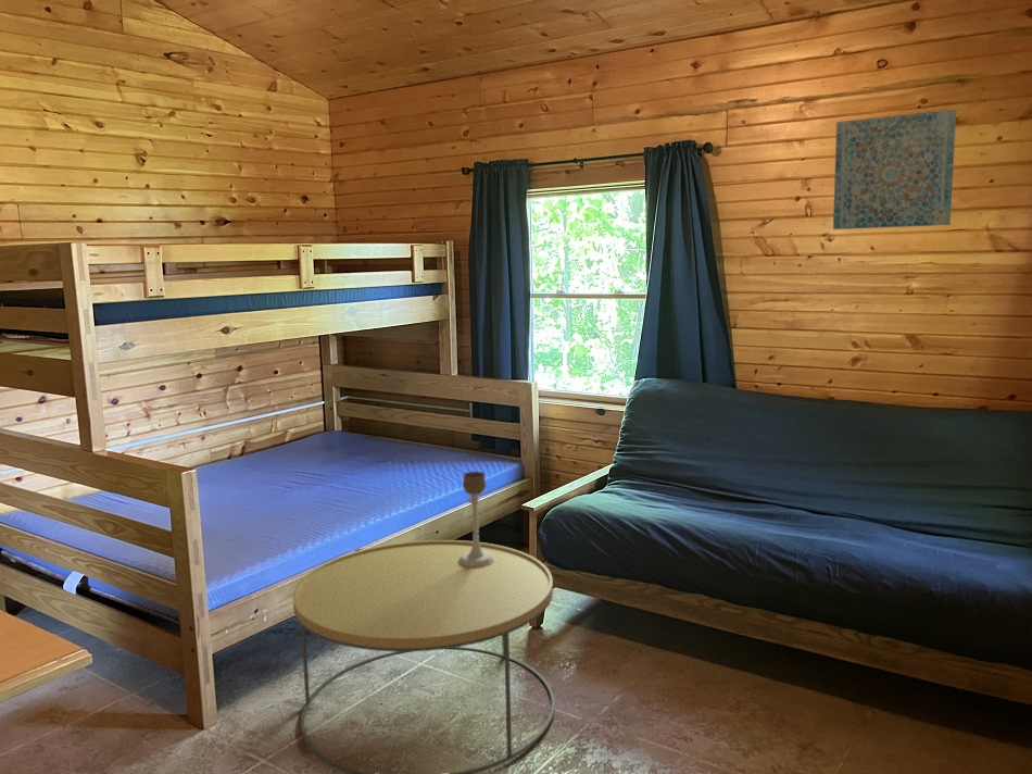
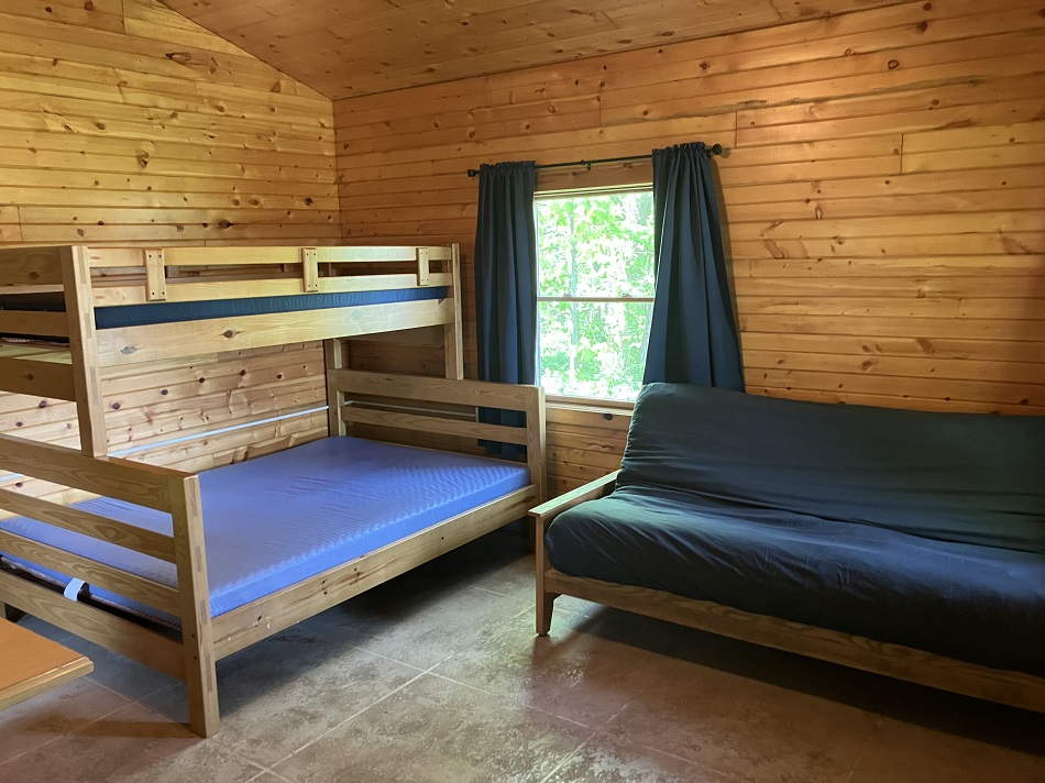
- candle holder [458,471,495,566]
- wall art [832,108,957,230]
- coffee table [292,539,556,774]
